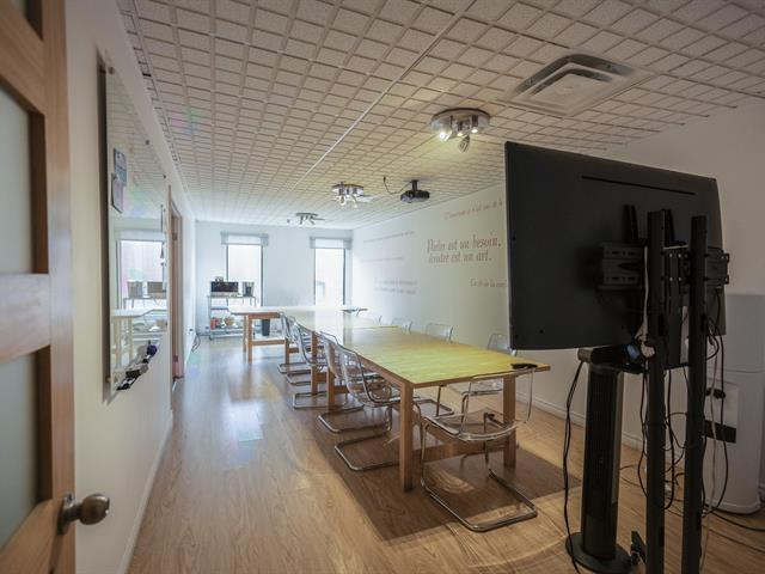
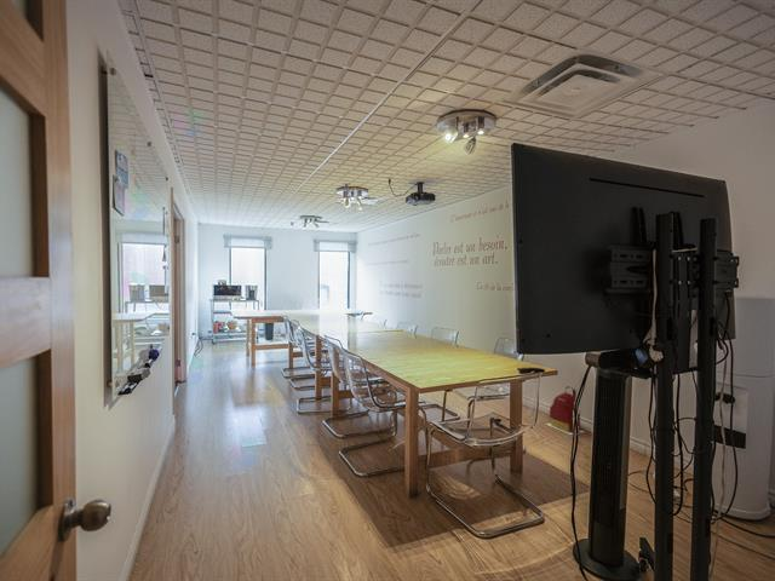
+ backpack [544,385,585,436]
